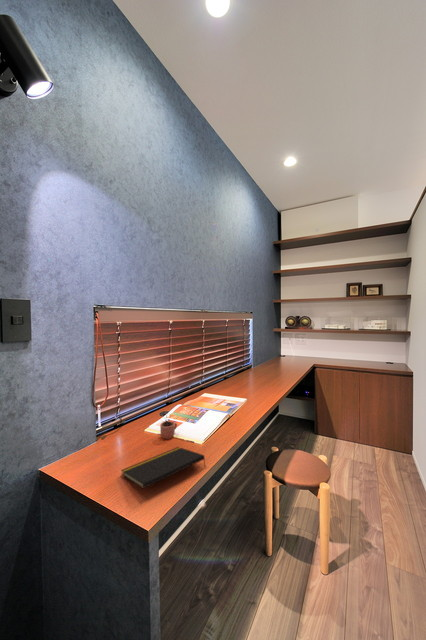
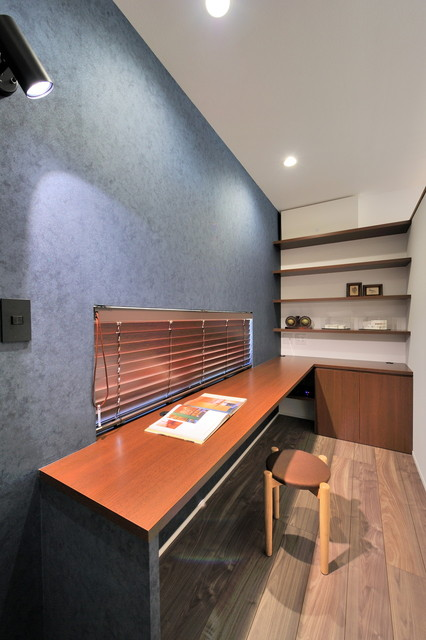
- cocoa [159,411,178,440]
- notepad [120,446,206,490]
